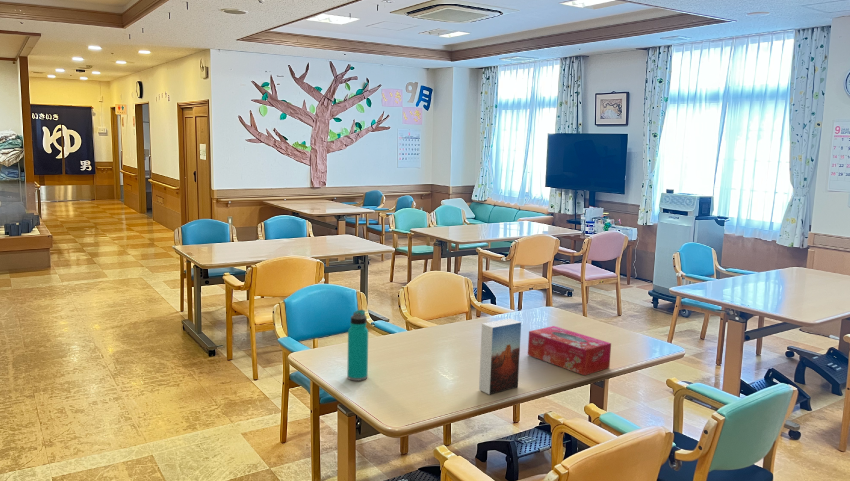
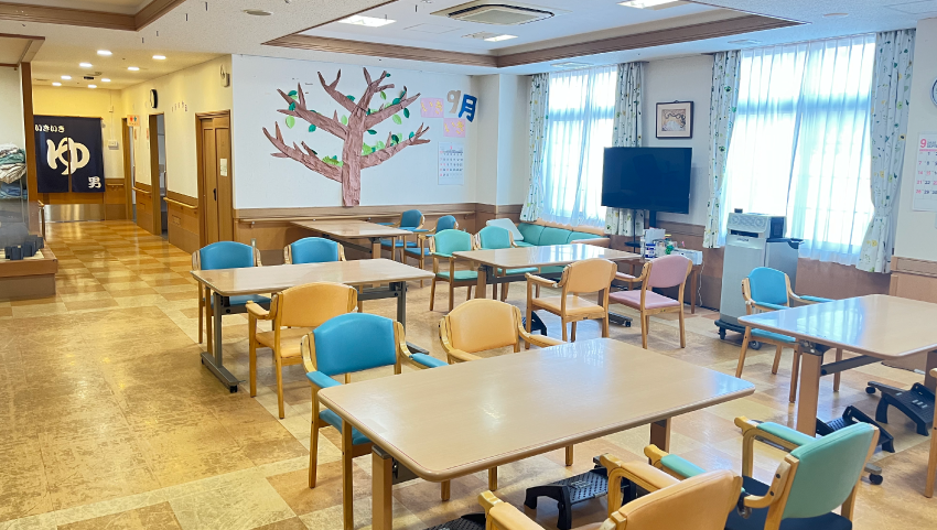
- book [478,318,522,396]
- water bottle [346,309,369,382]
- tissue box [527,325,612,376]
